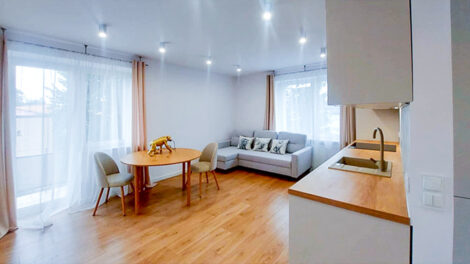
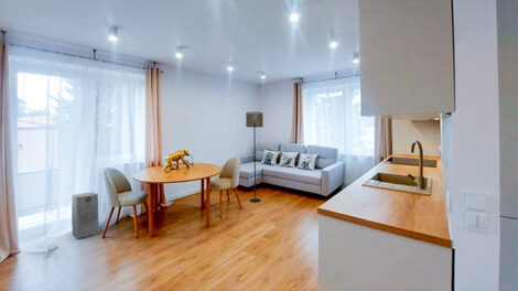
+ floor lamp [245,111,265,203]
+ air purifier [71,192,100,239]
